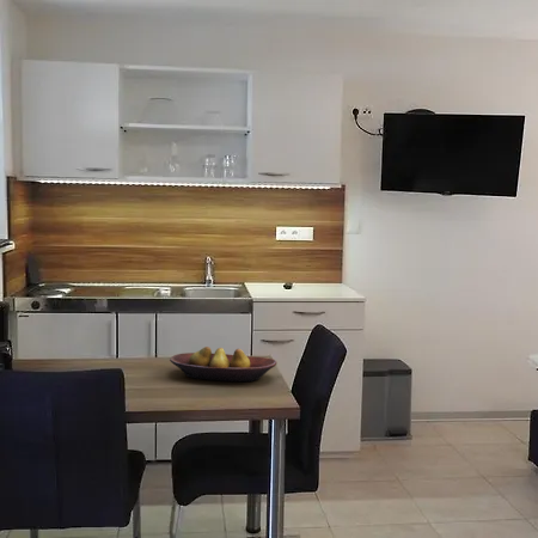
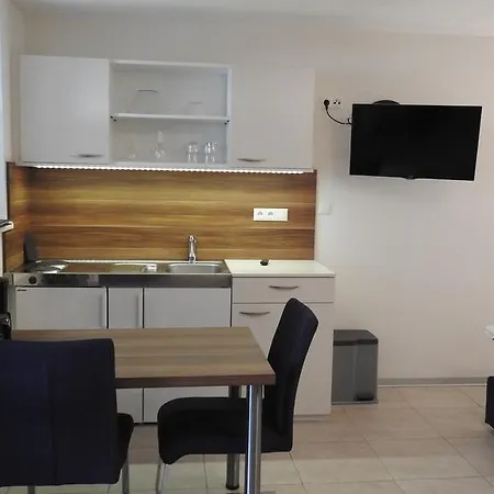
- fruit bowl [169,346,277,383]
